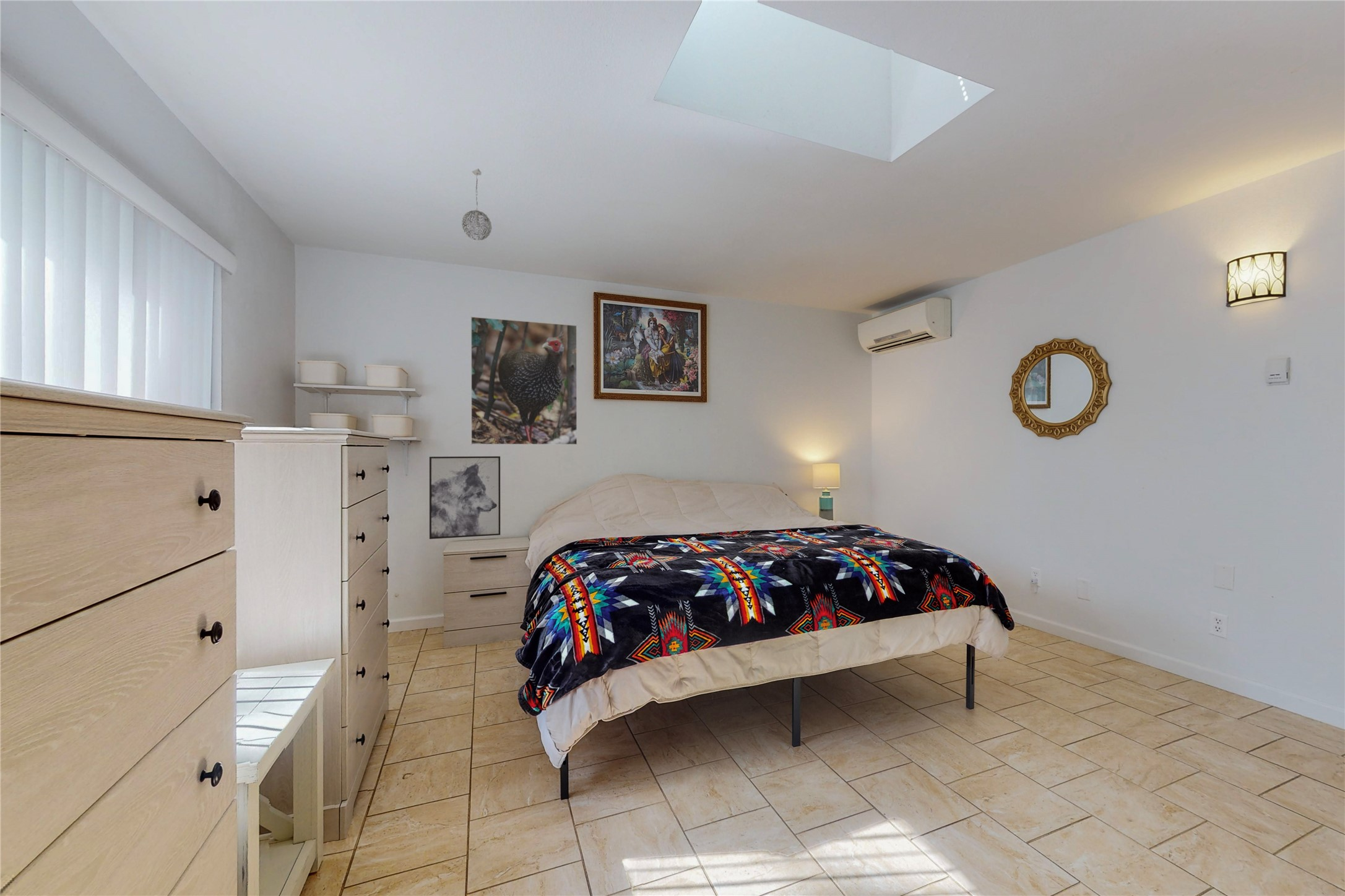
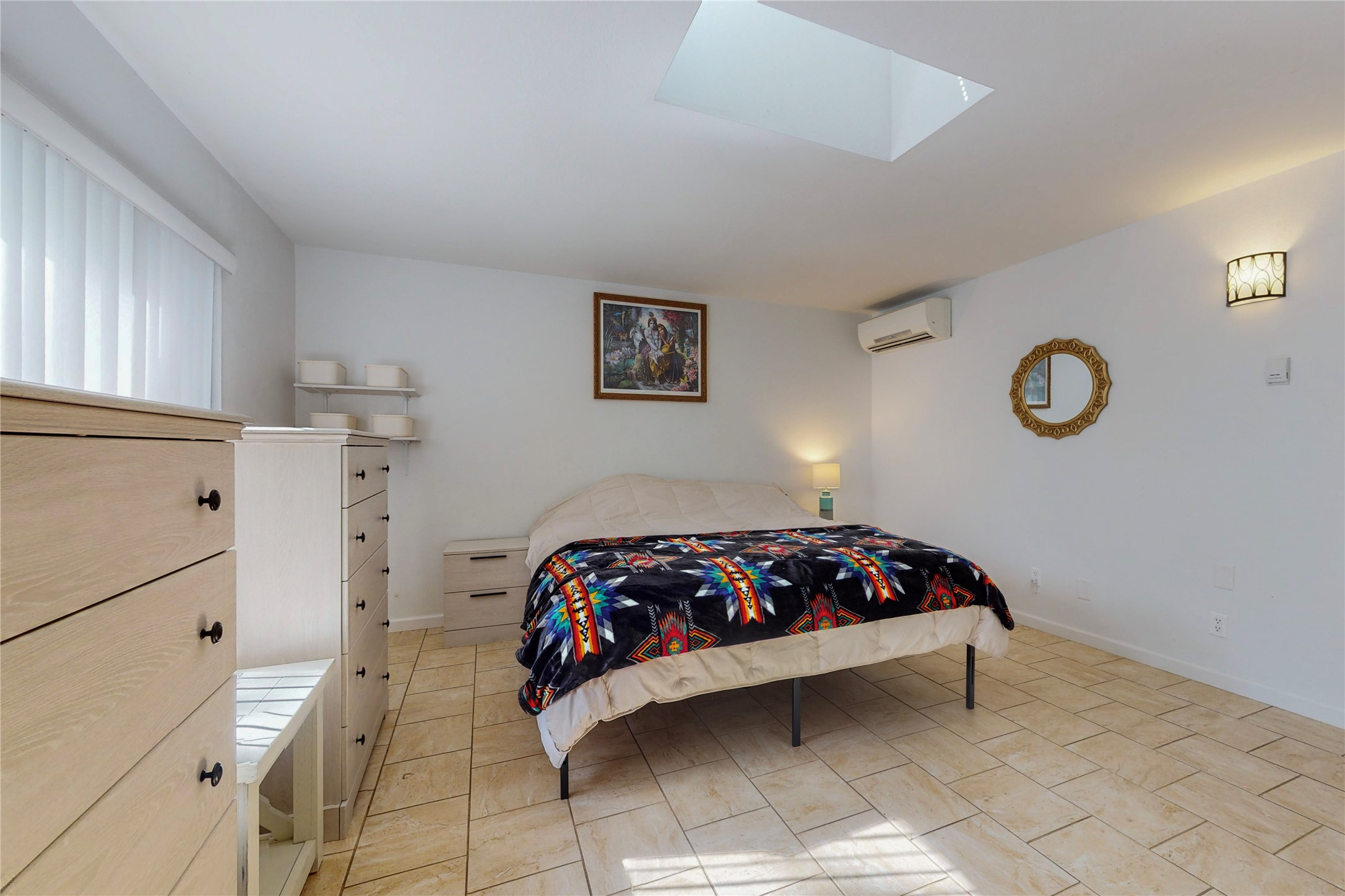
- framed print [470,316,578,446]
- wall art [429,455,501,540]
- pendant light [461,168,492,241]
